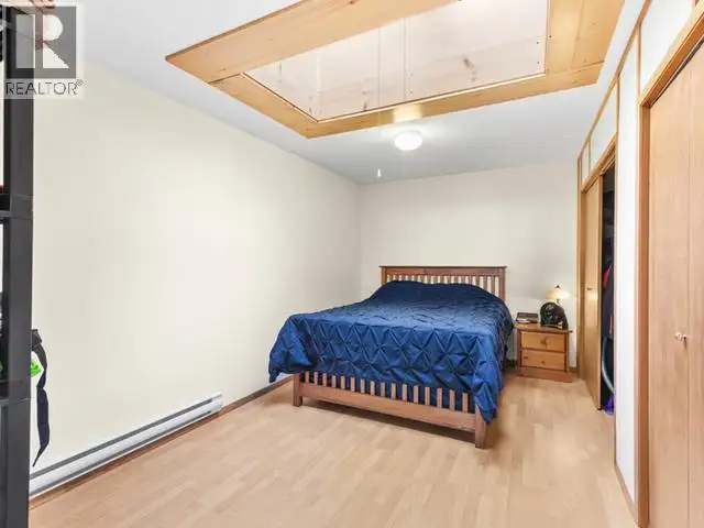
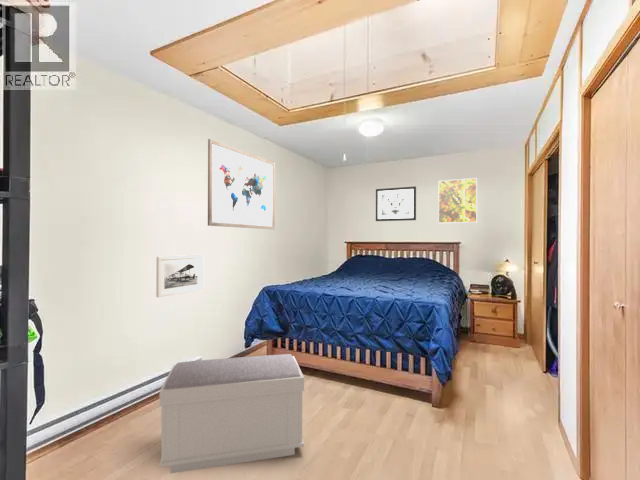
+ wall art [207,138,276,230]
+ wall art [375,185,417,222]
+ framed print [155,254,204,298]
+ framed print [437,177,478,224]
+ bench [158,353,305,474]
